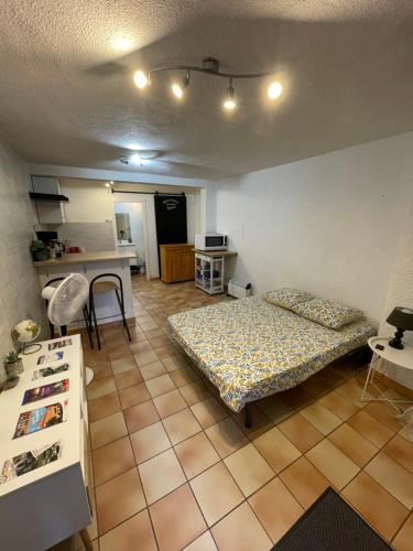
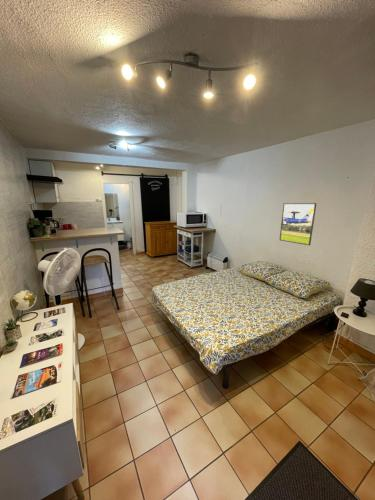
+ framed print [279,202,317,246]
